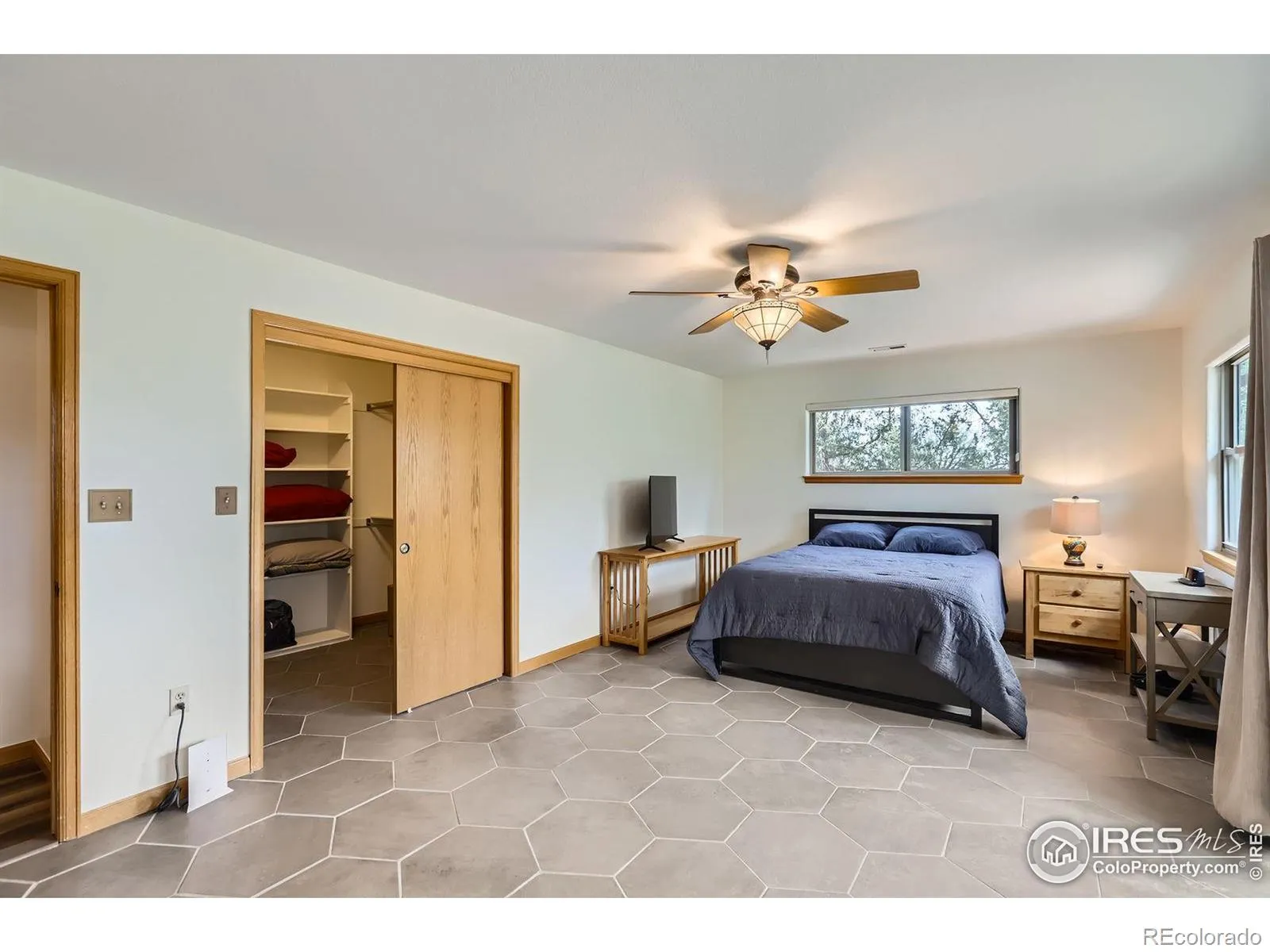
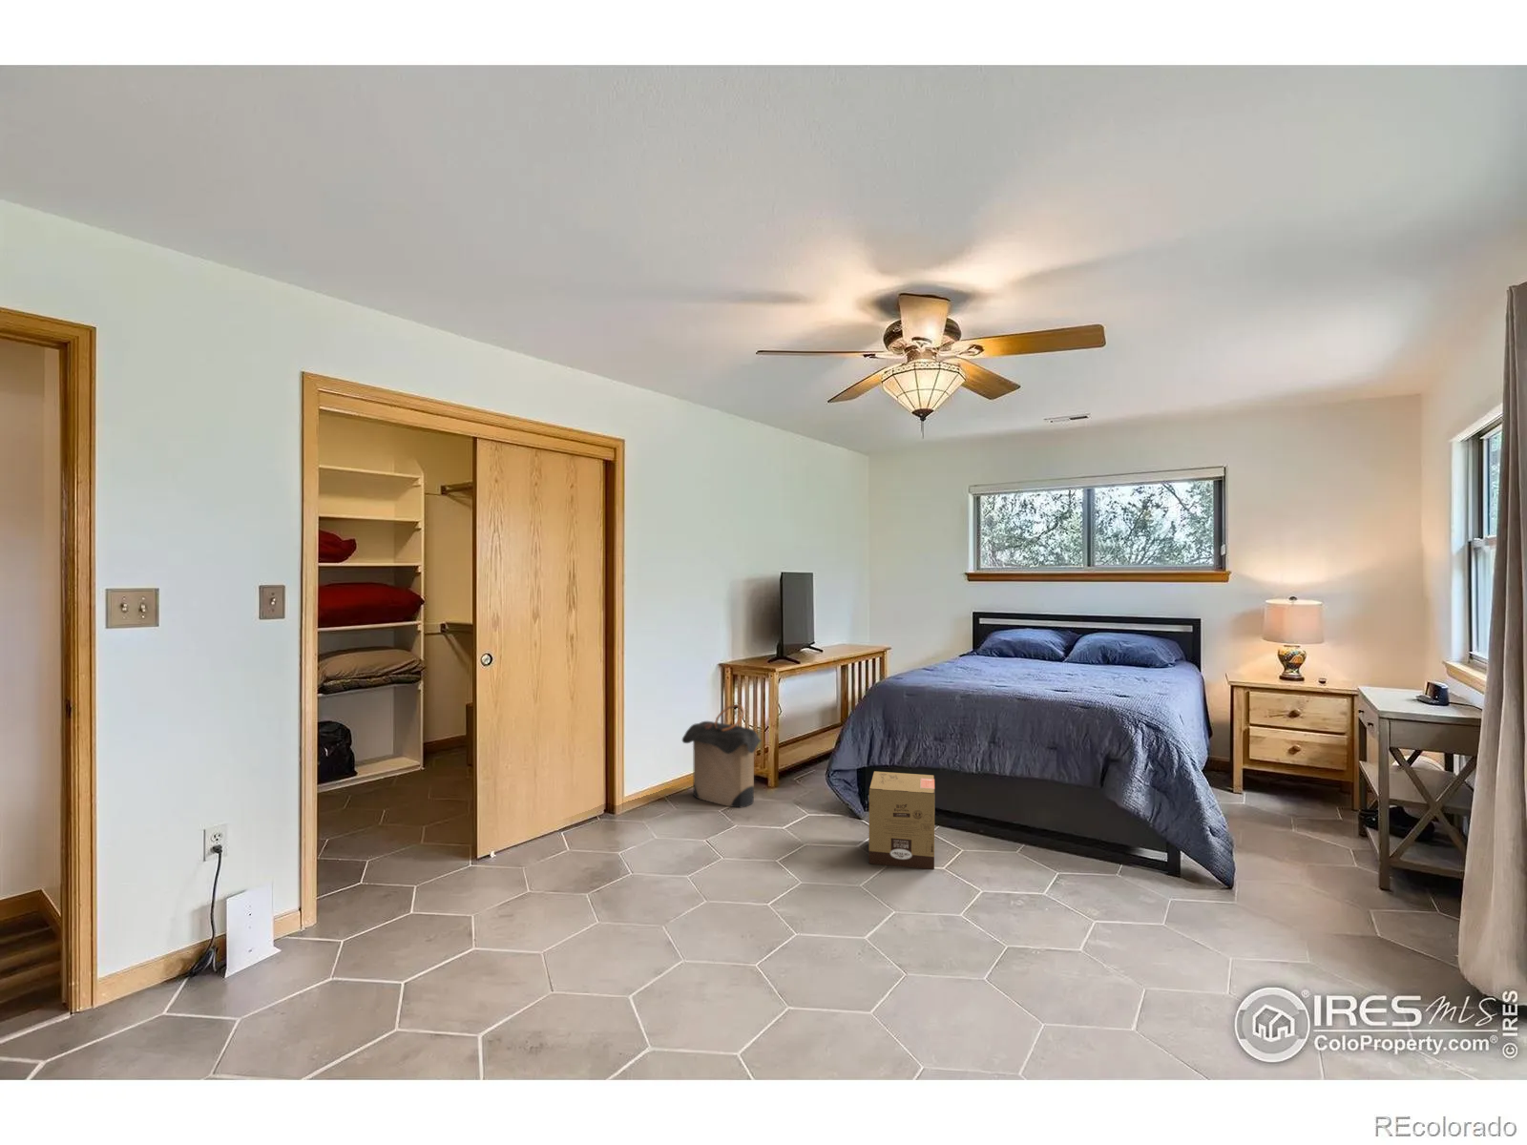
+ cardboard box [868,770,935,871]
+ laundry hamper [682,704,763,808]
